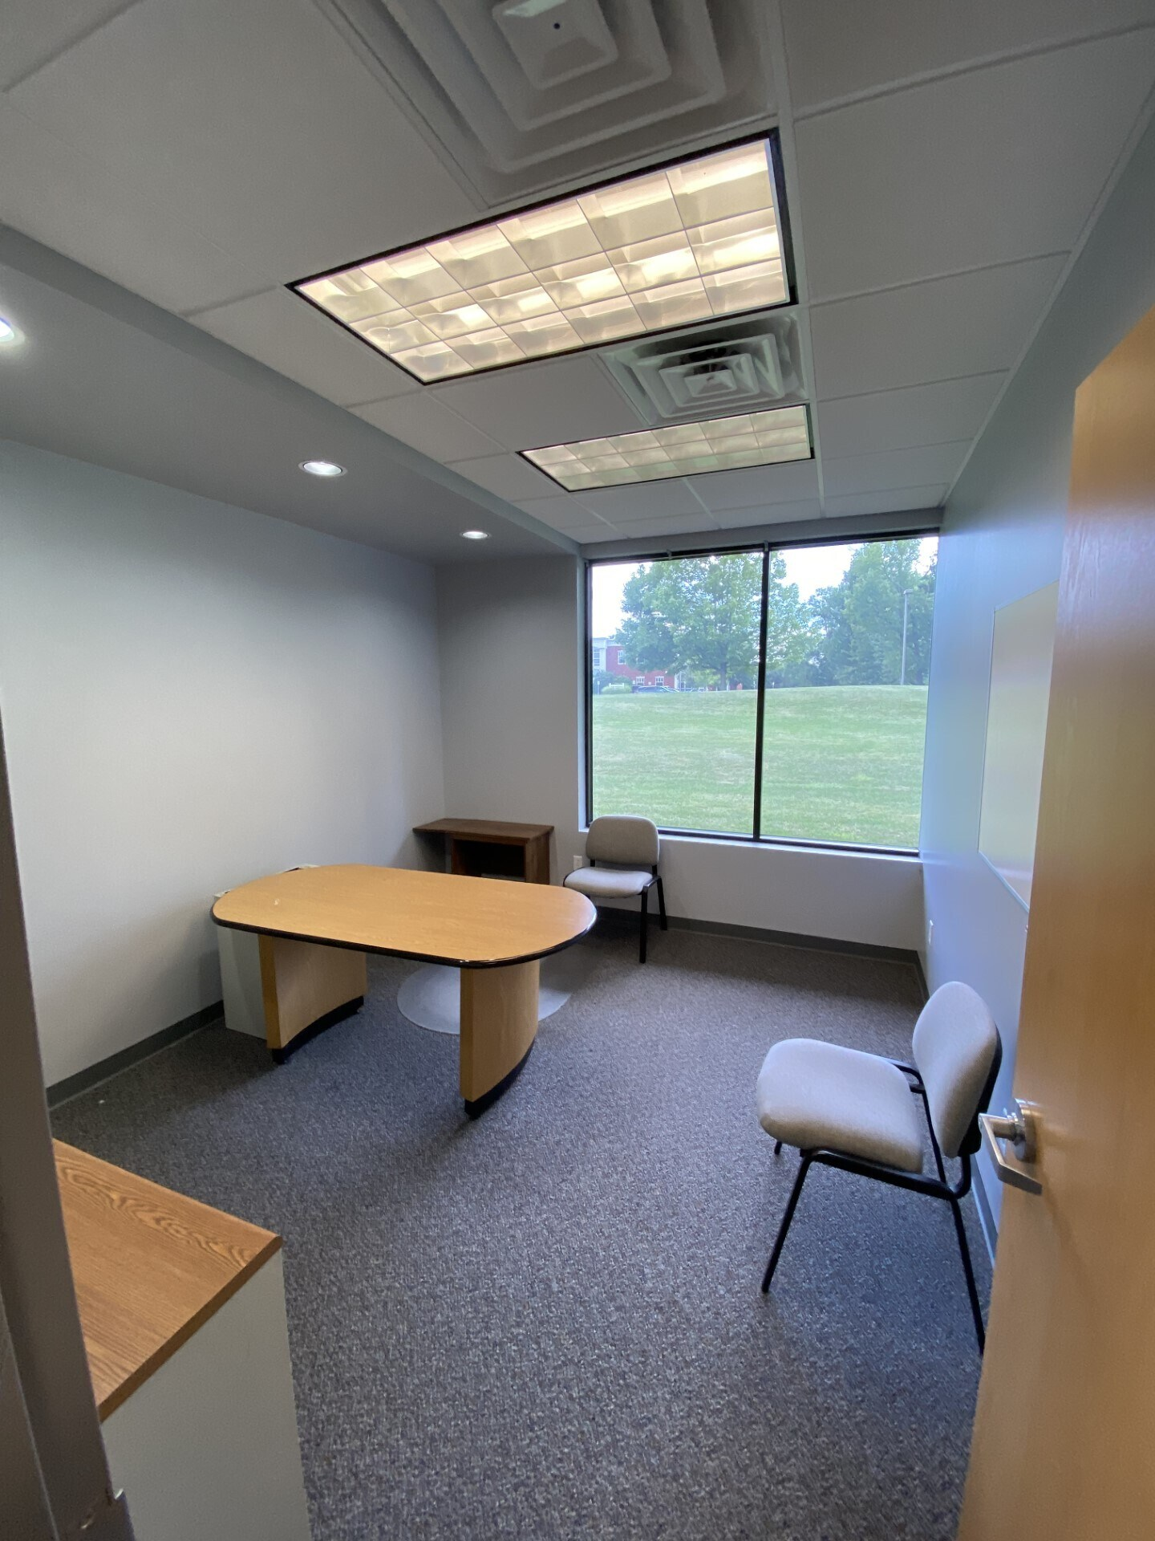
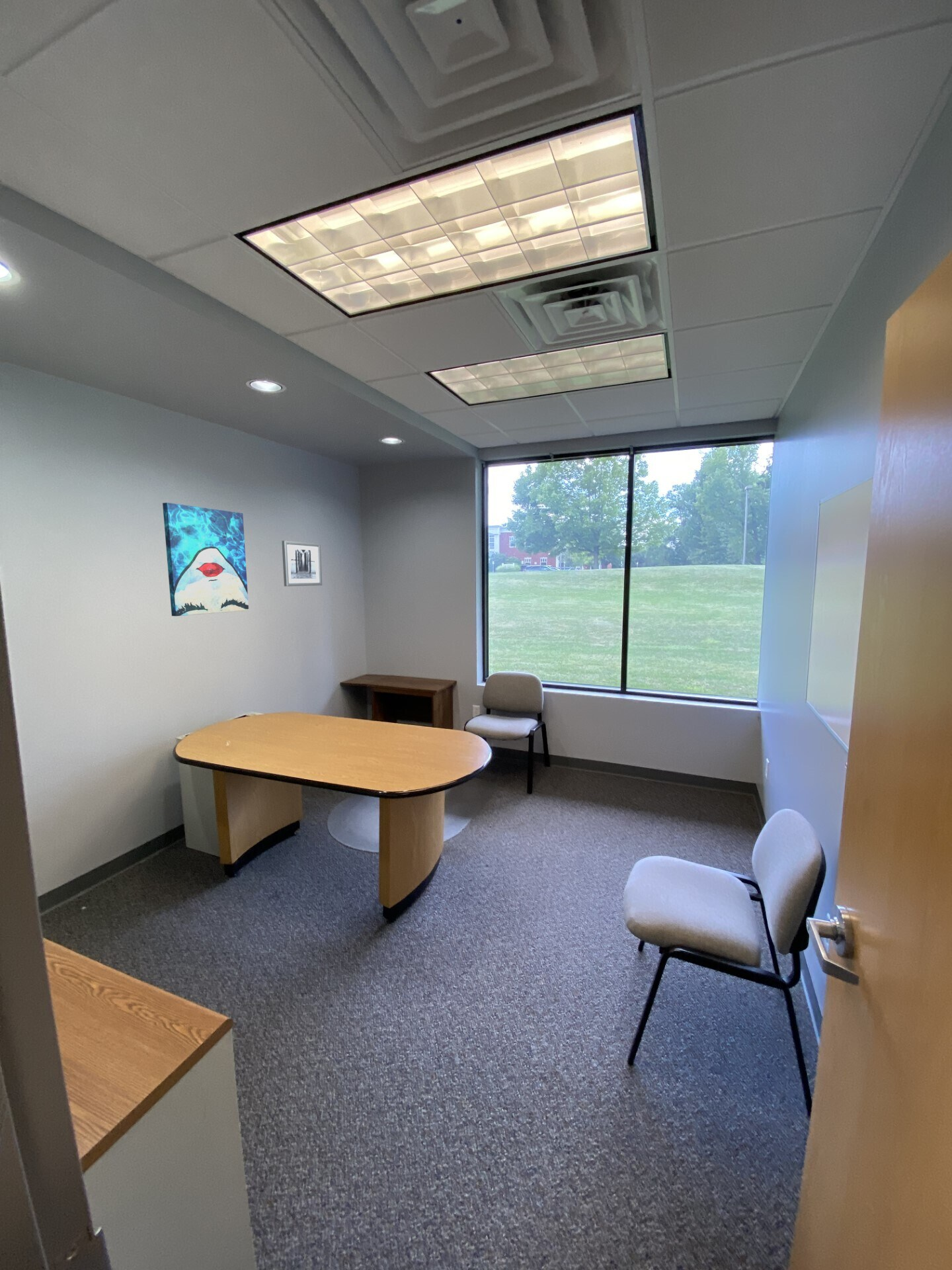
+ wall art [162,502,249,617]
+ wall art [281,540,323,587]
